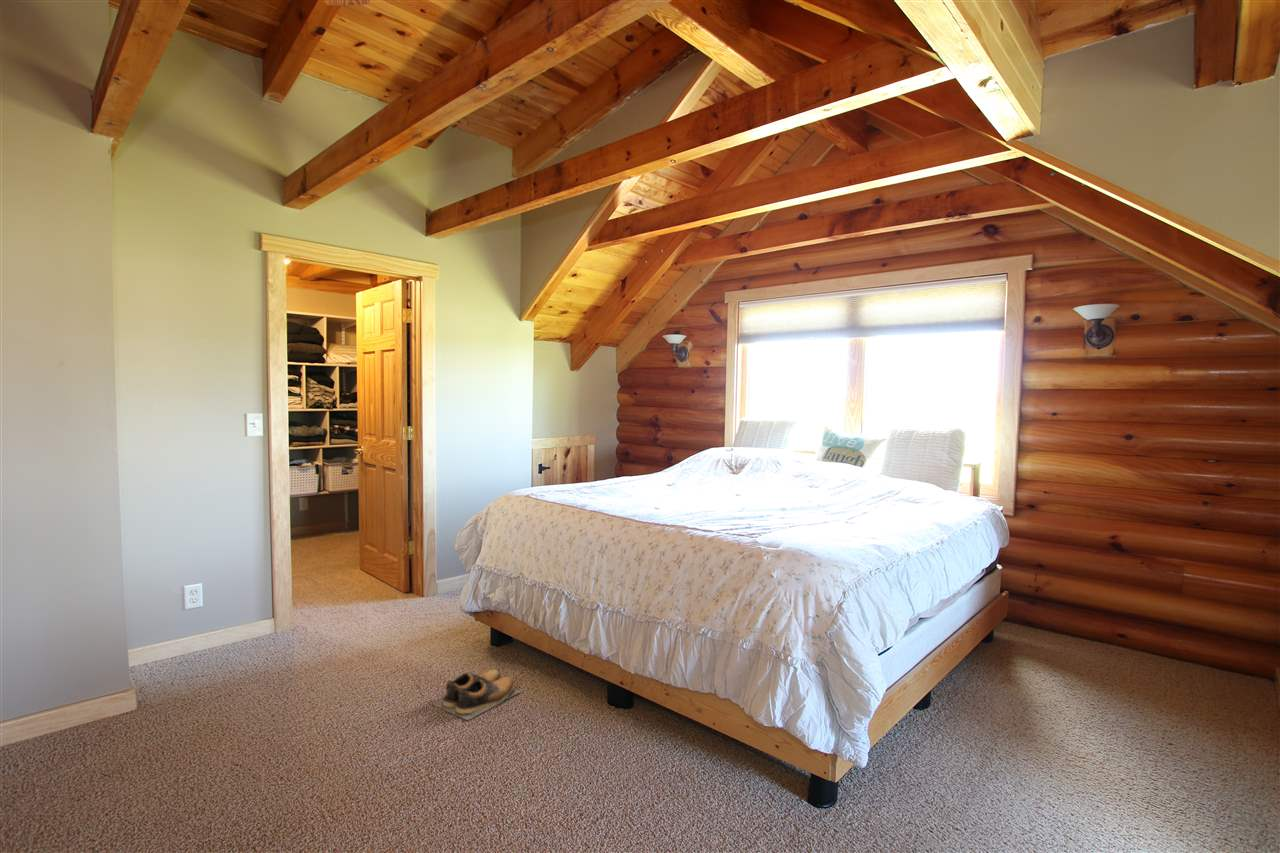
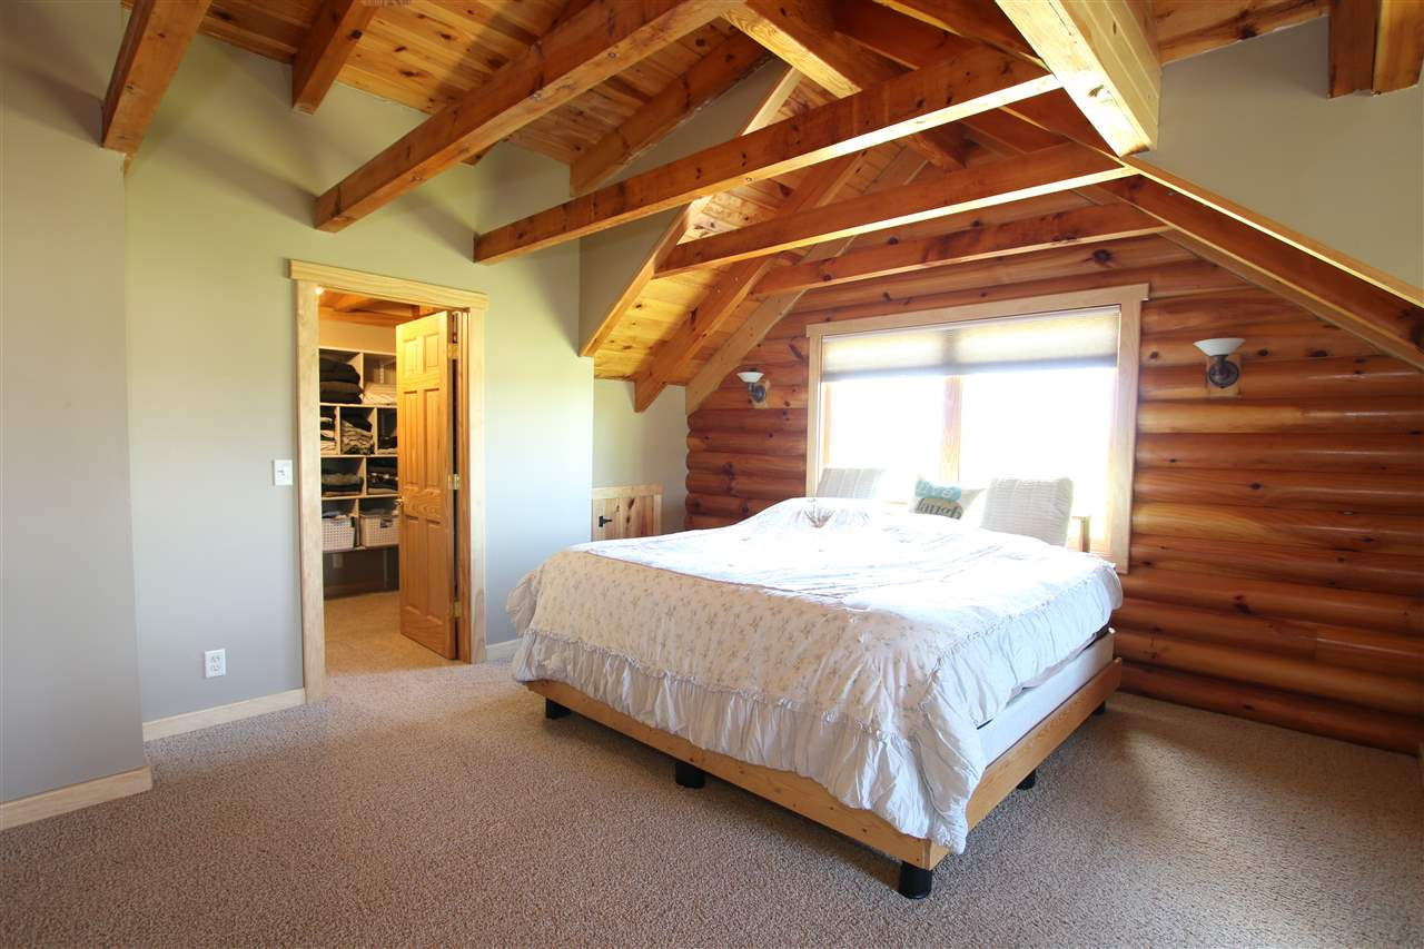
- shoes [431,668,522,721]
